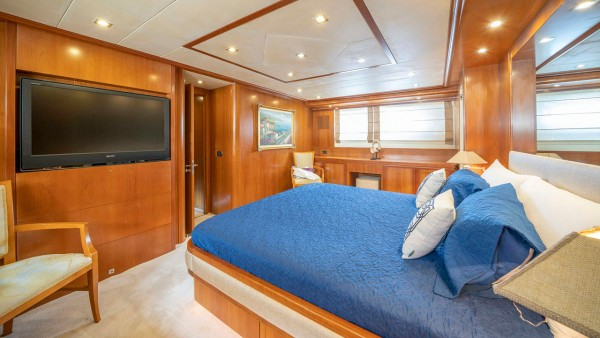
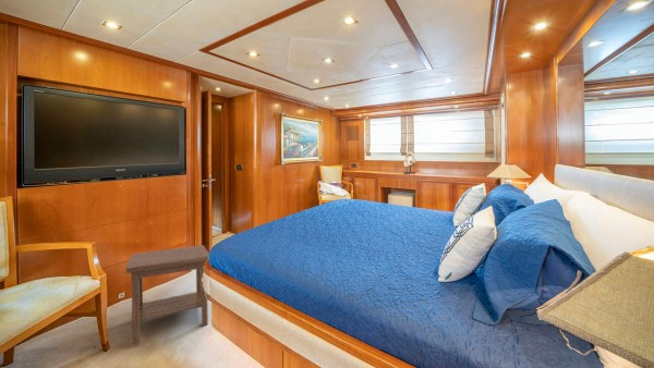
+ side table [124,244,210,345]
